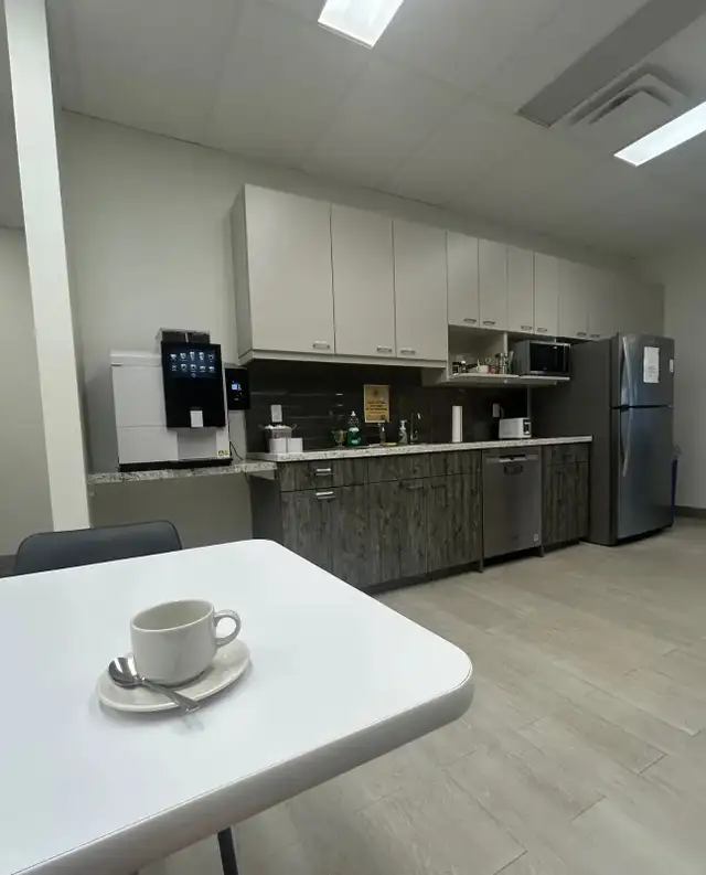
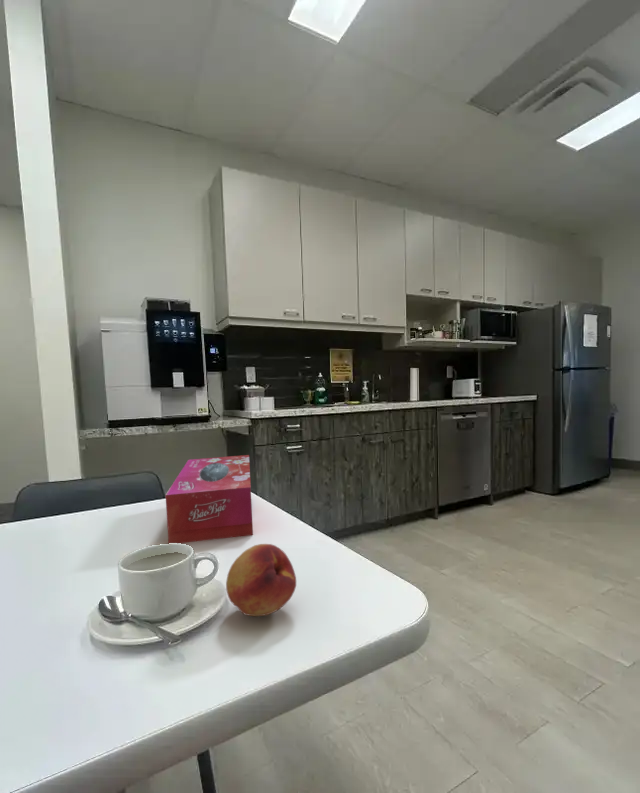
+ fruit [225,543,297,617]
+ tissue box [164,454,254,544]
